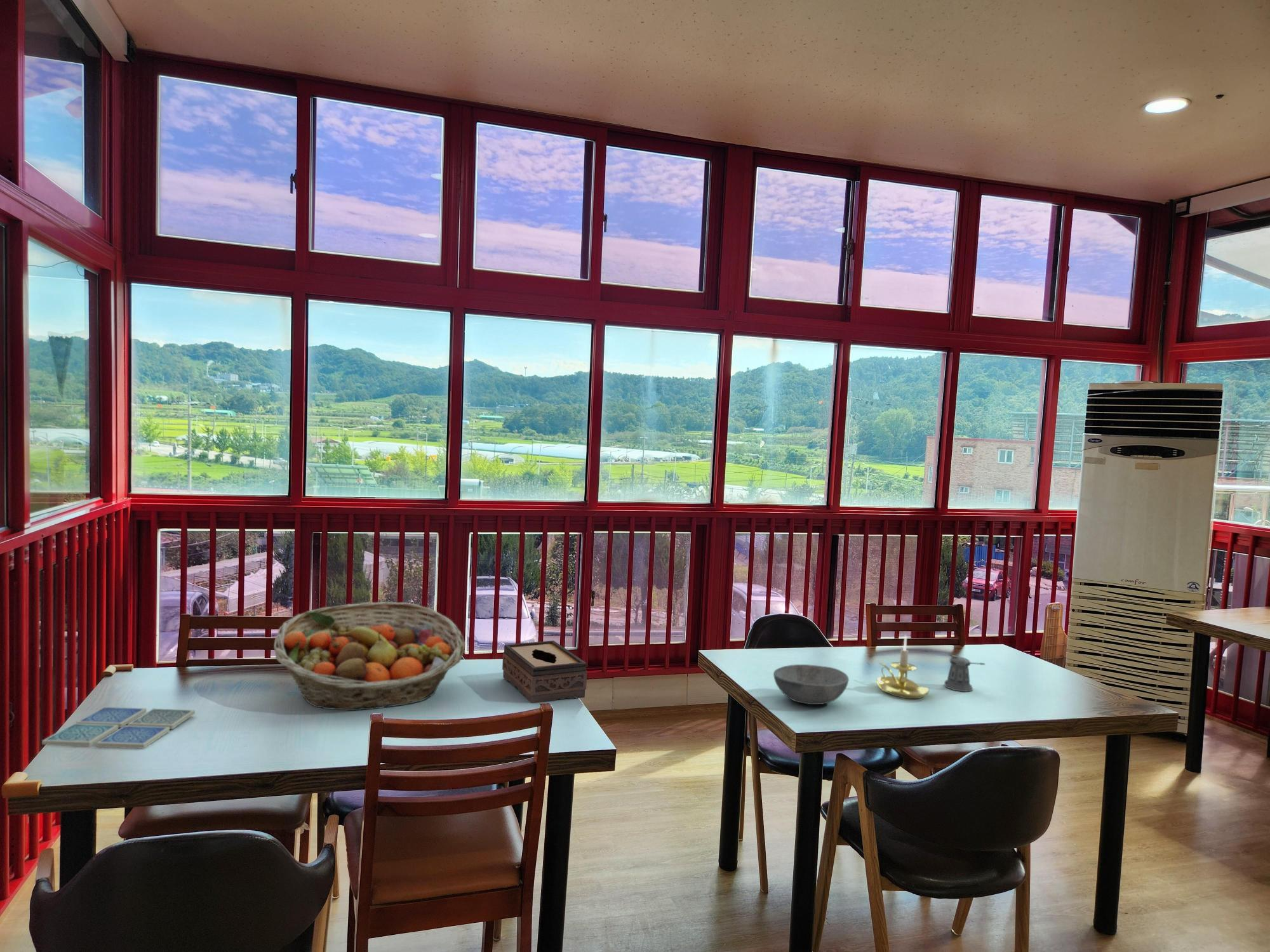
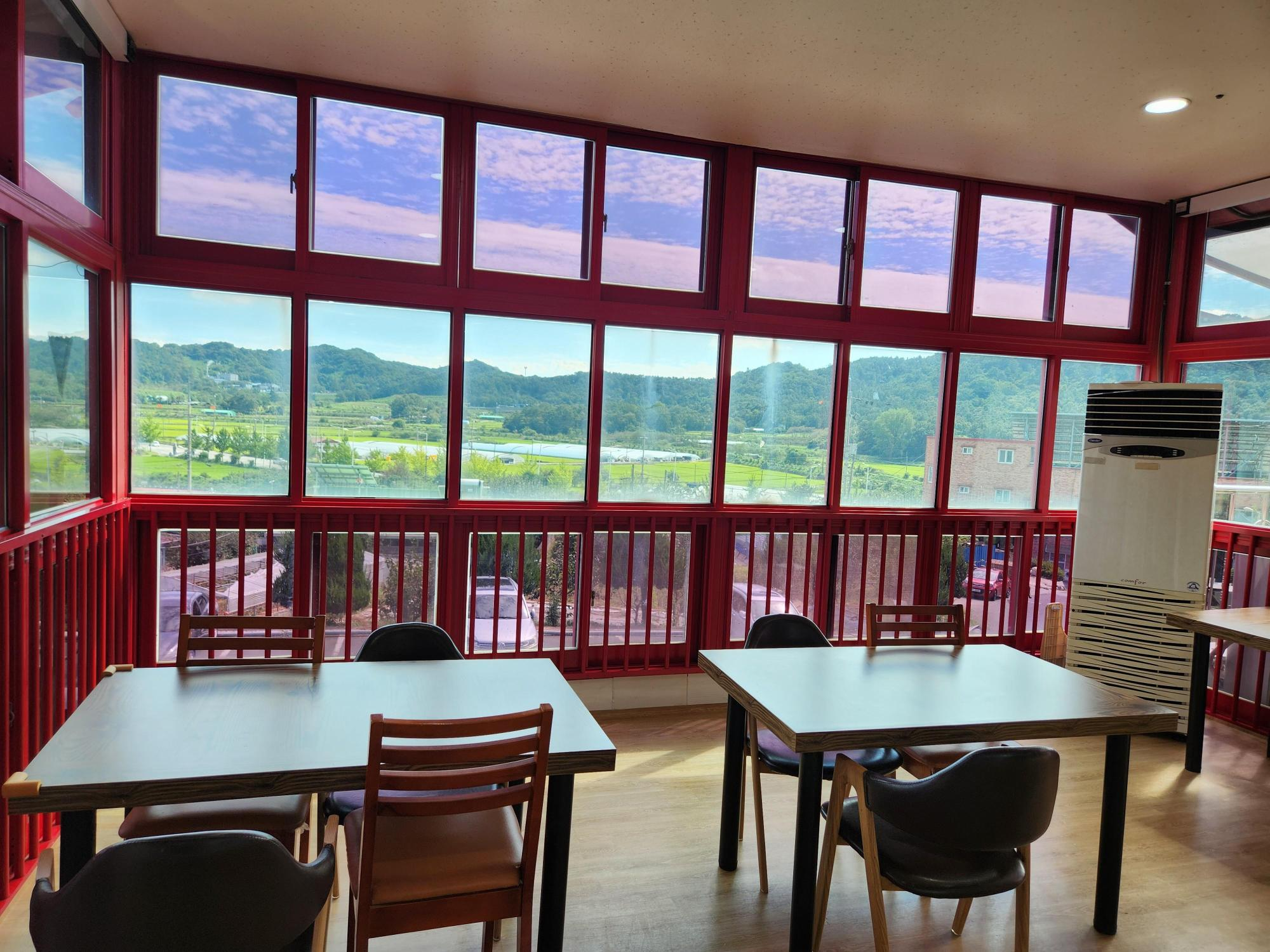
- bowl [773,664,850,705]
- pepper shaker [944,654,986,692]
- tissue box [502,640,587,704]
- fruit basket [273,601,466,711]
- candle holder [876,635,930,699]
- drink coaster [41,706,196,750]
